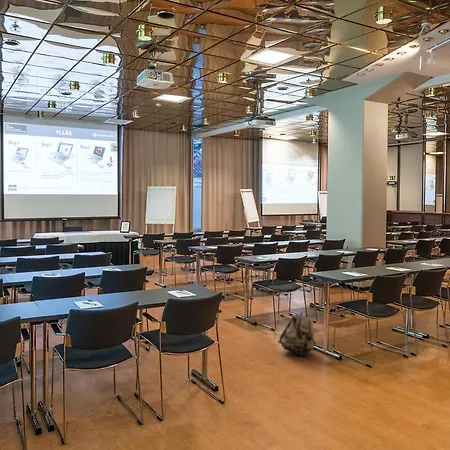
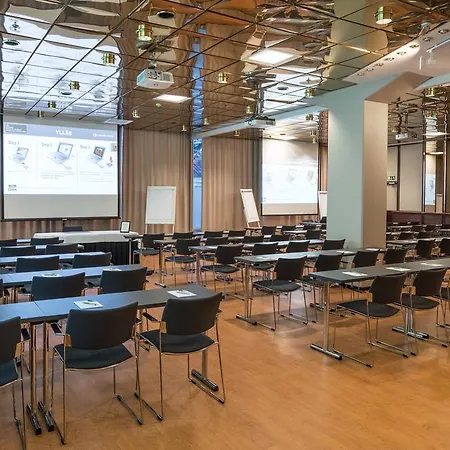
- backpack [277,310,317,357]
